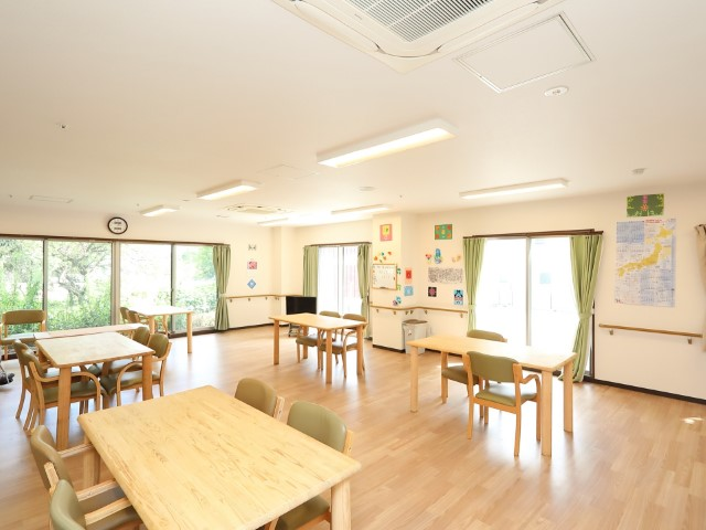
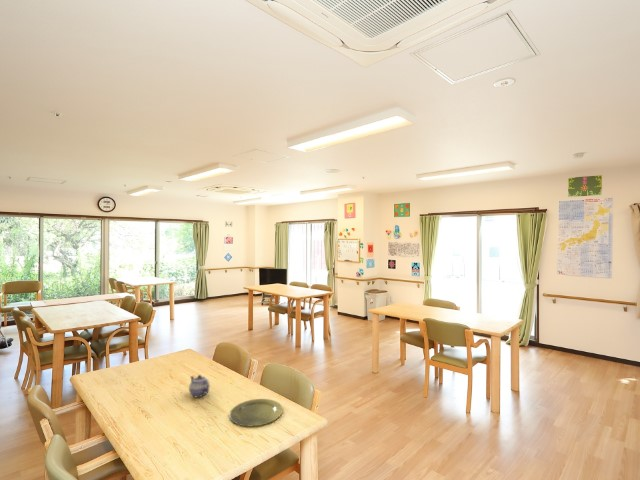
+ teapot [188,374,211,398]
+ plate [228,398,284,427]
